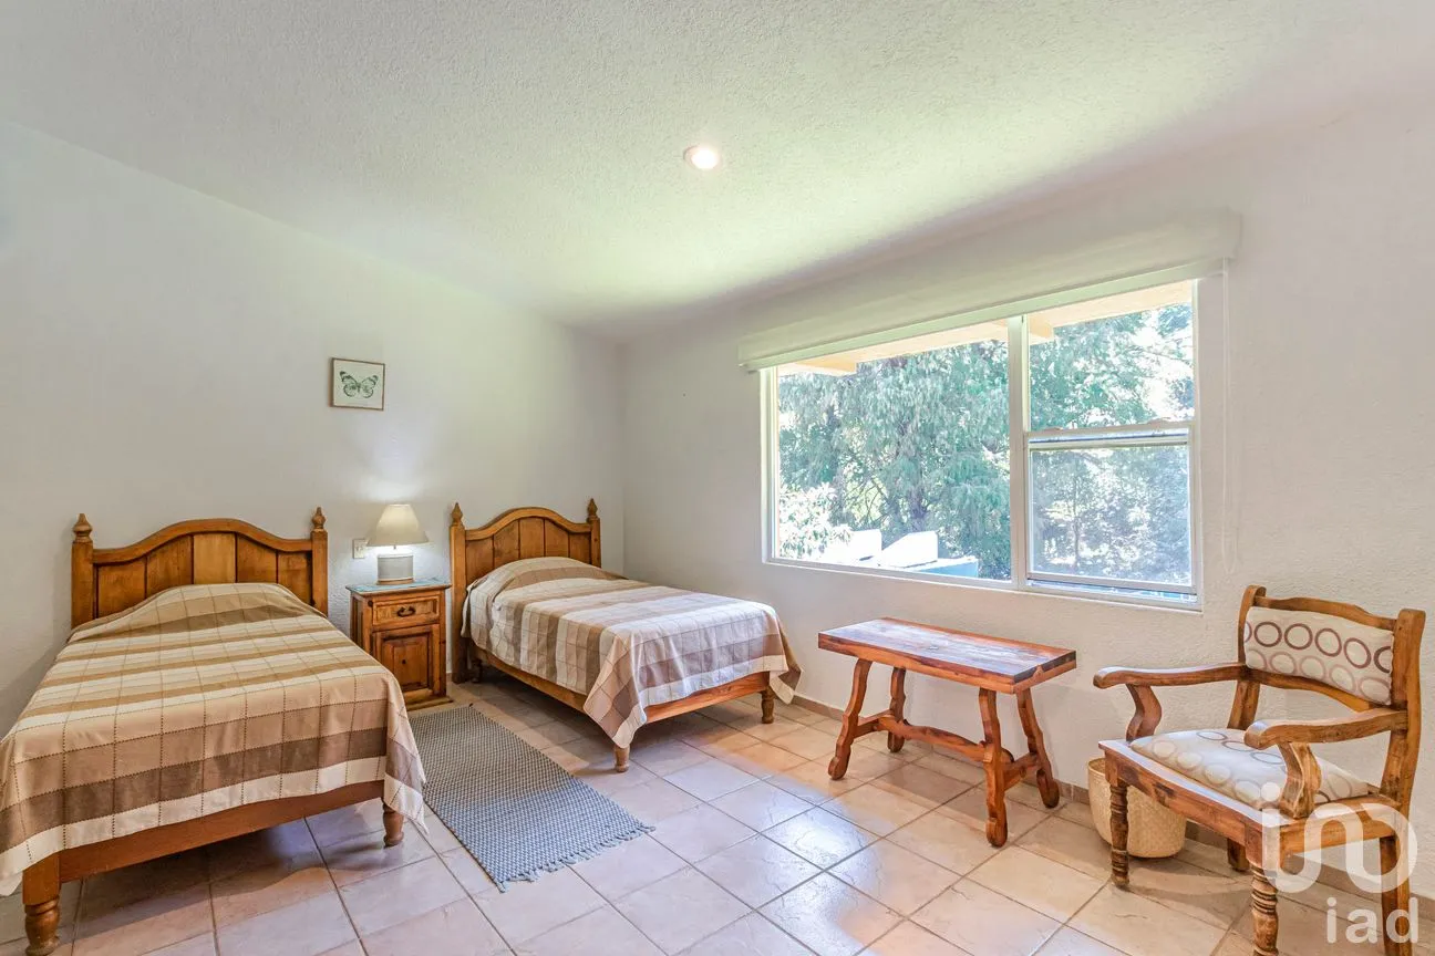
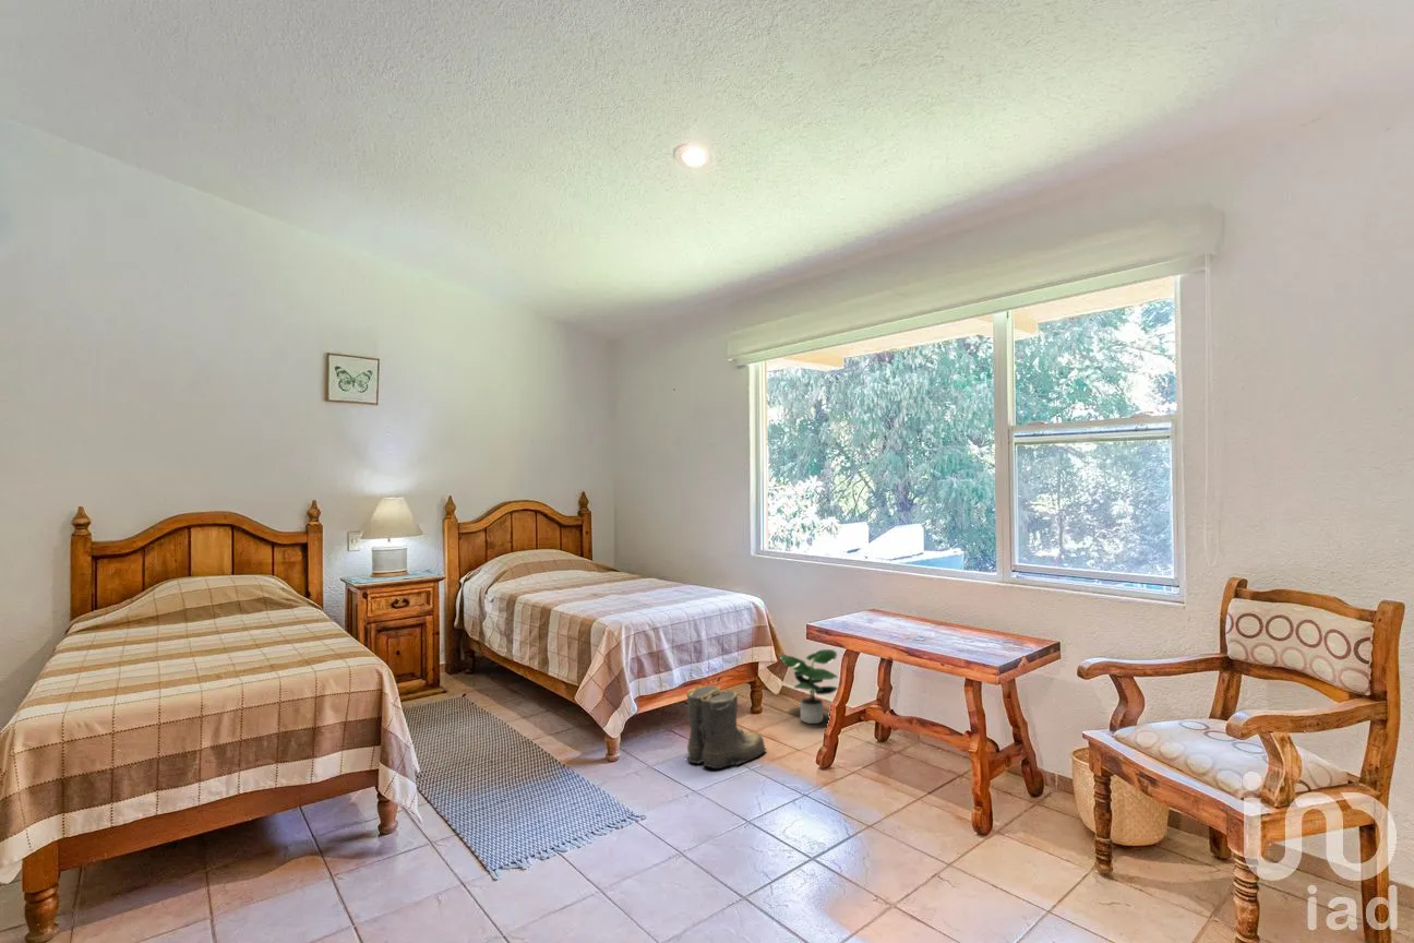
+ boots [685,684,768,769]
+ potted plant [779,648,839,725]
